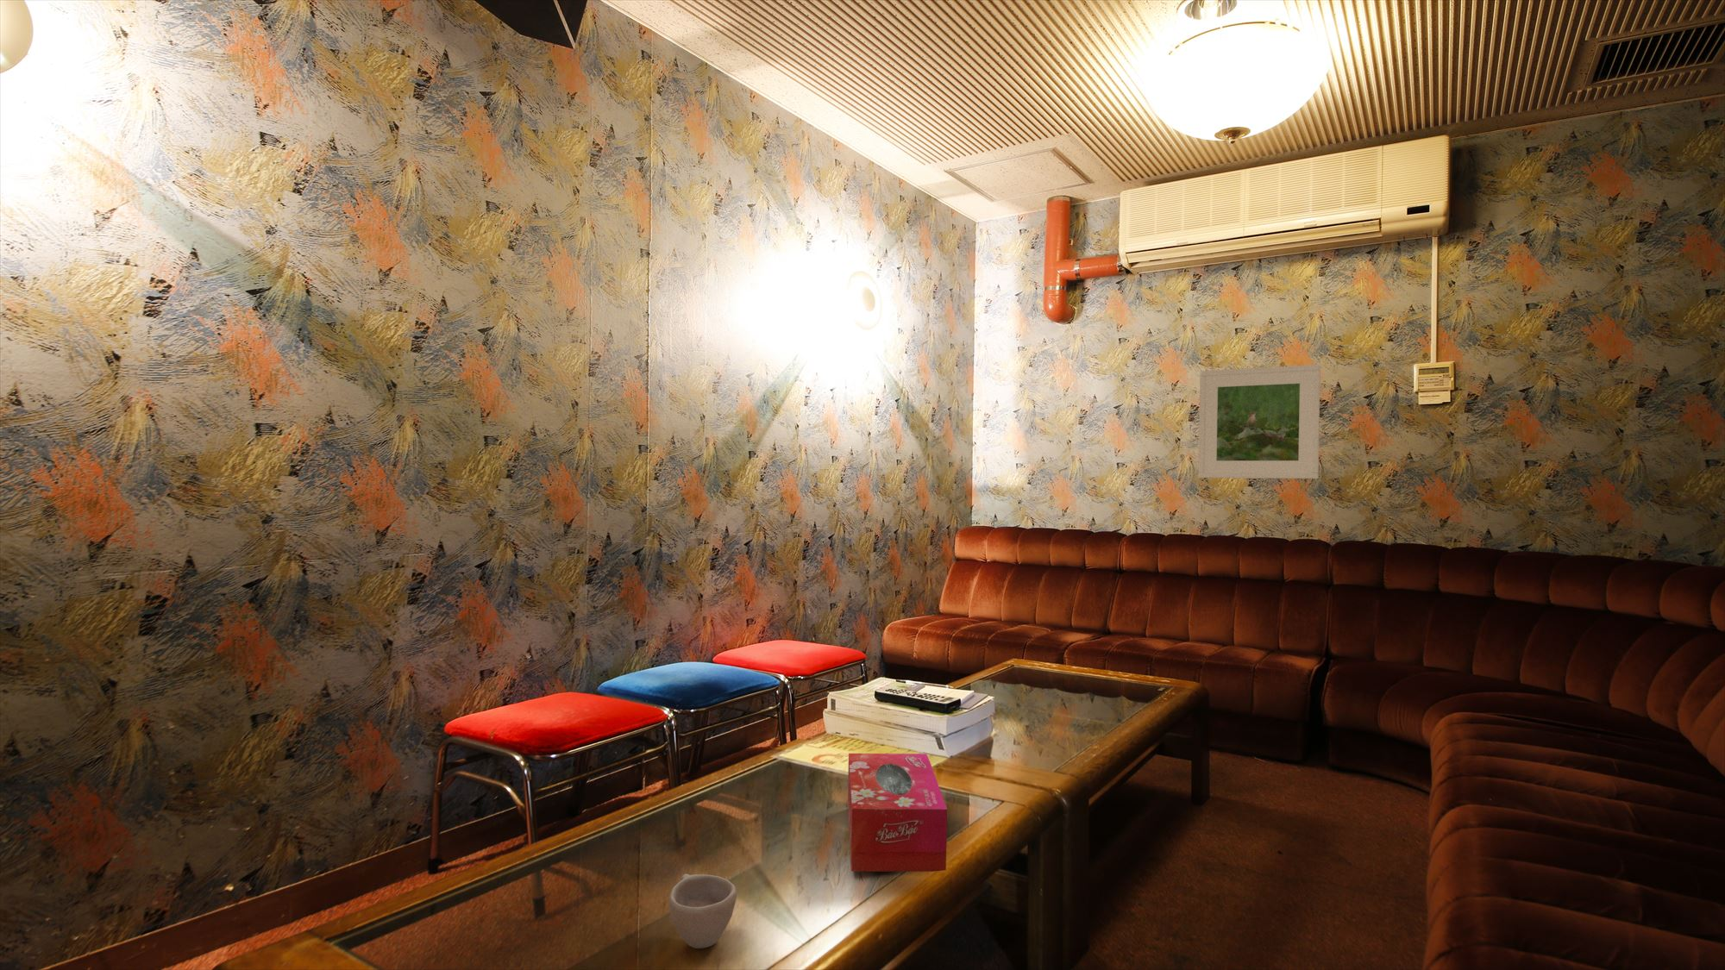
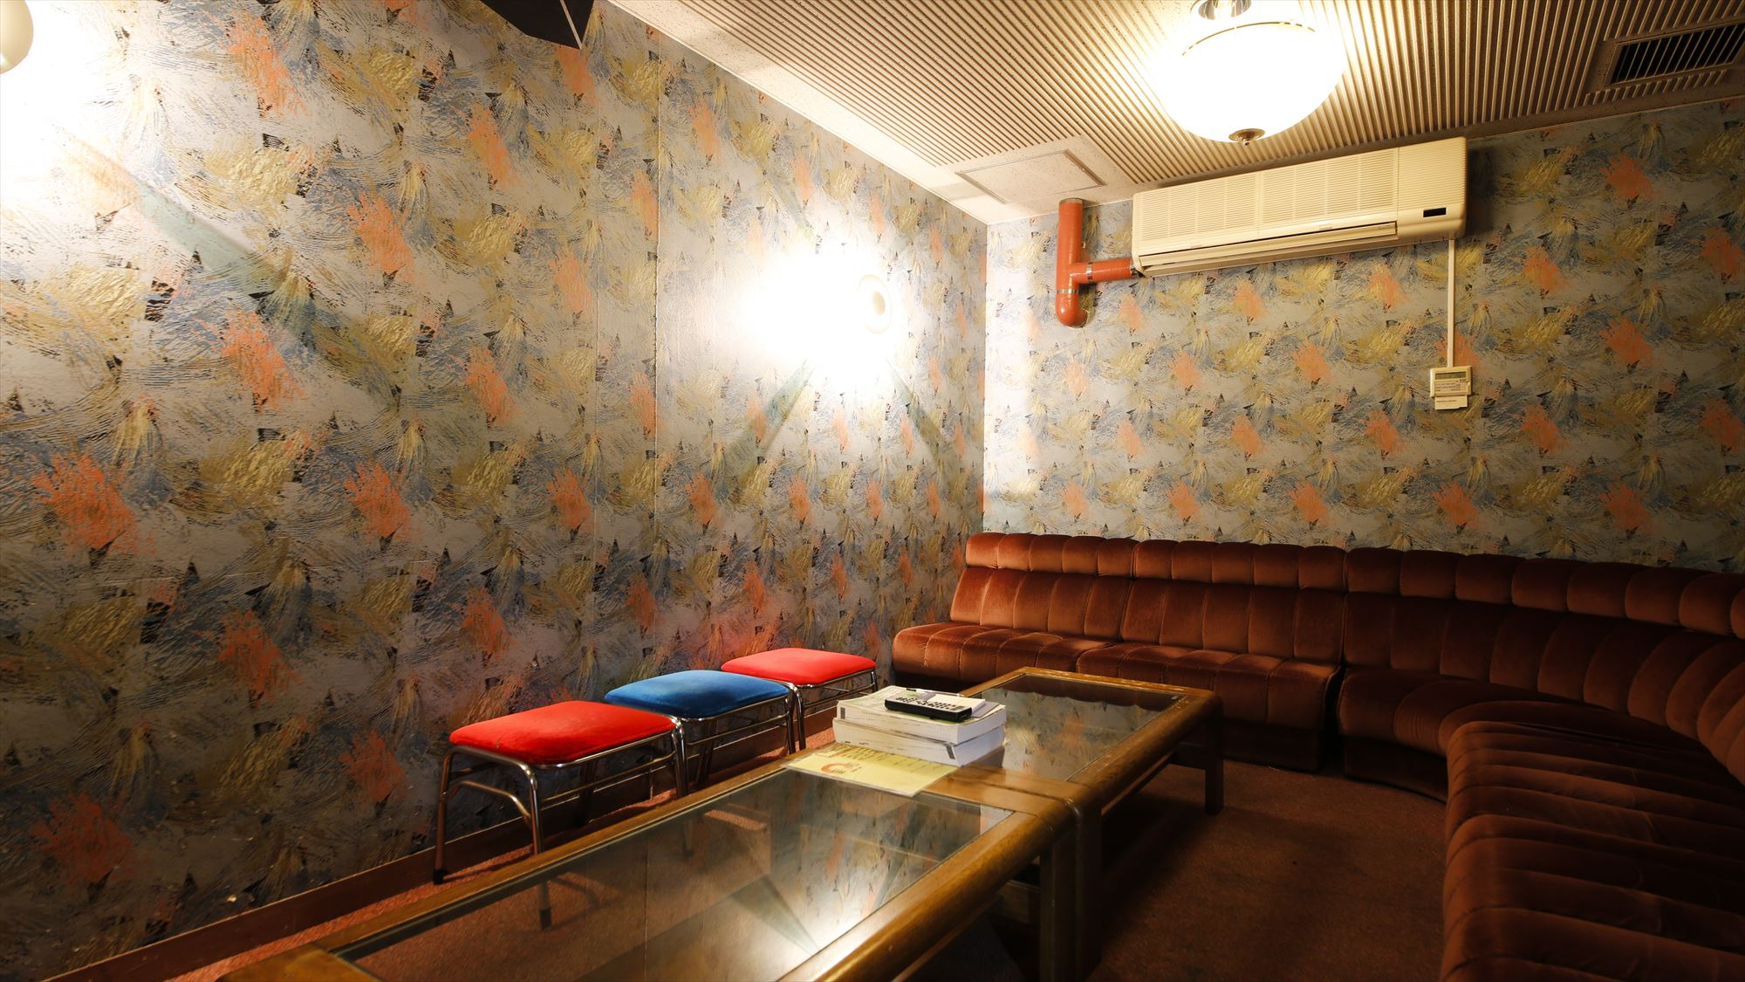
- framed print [1197,364,1321,480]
- tissue box [847,753,948,873]
- cup [668,873,737,950]
